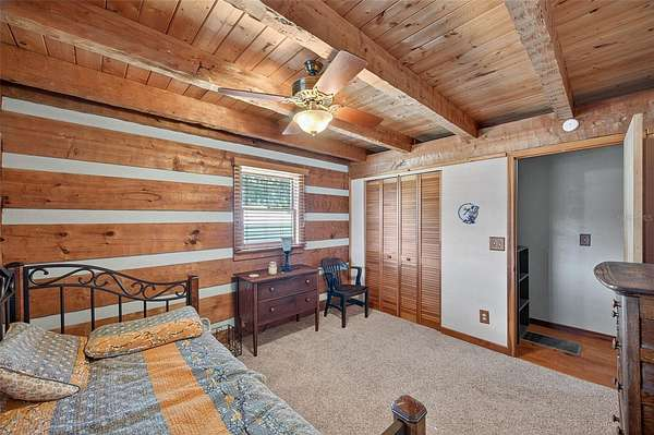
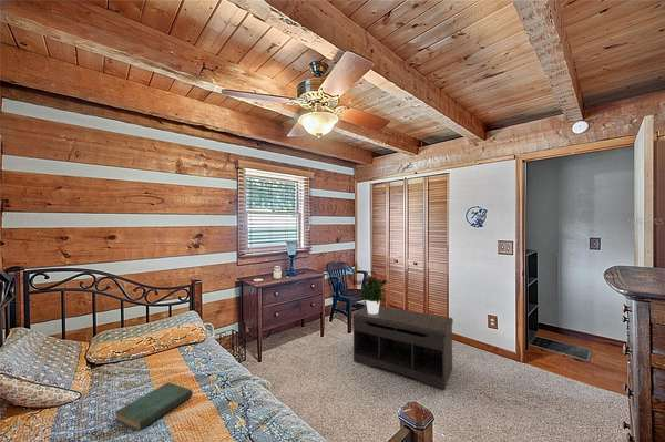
+ book [114,381,194,432]
+ bench [351,305,454,391]
+ potted flower [358,274,390,315]
